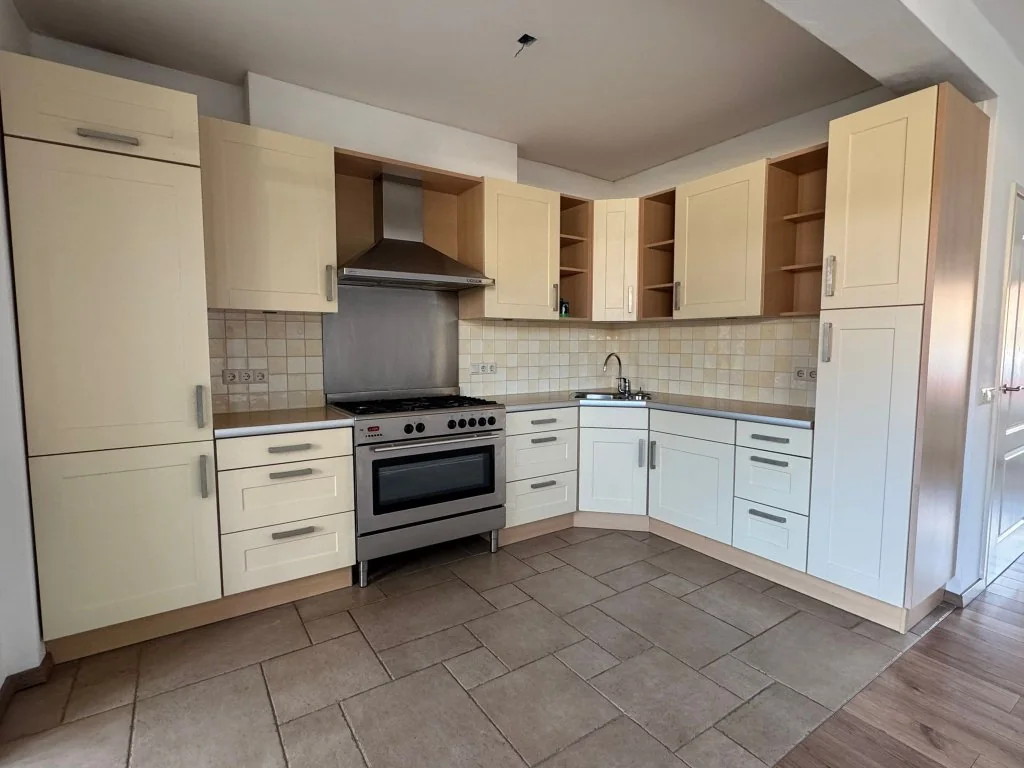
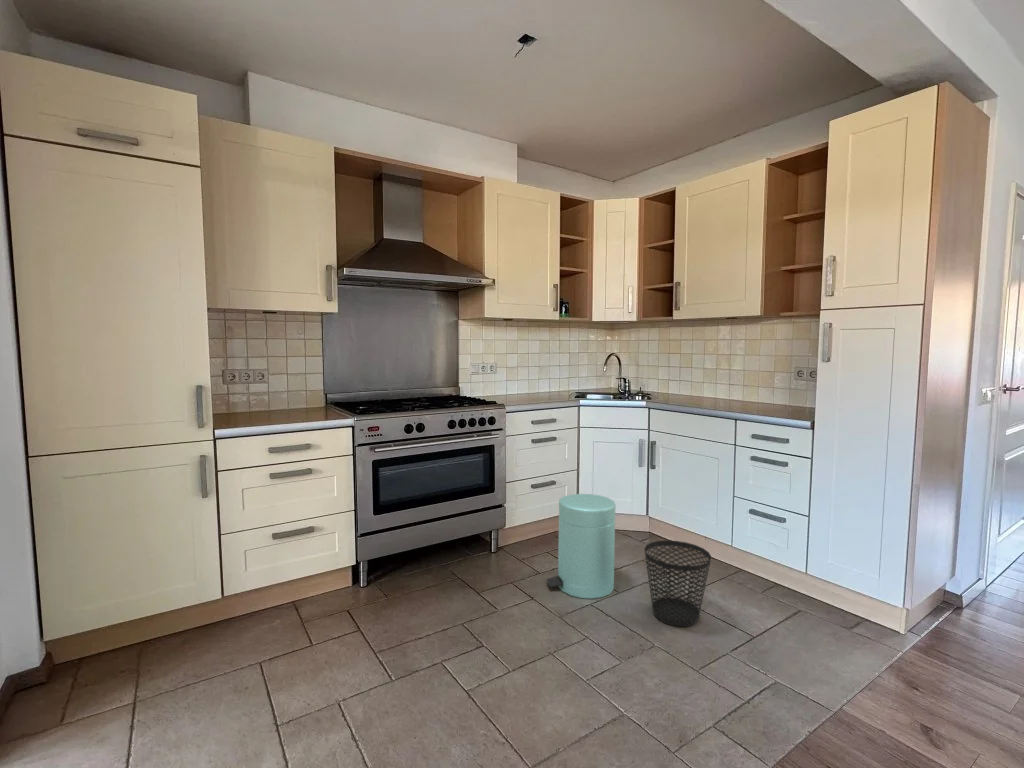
+ trash can [546,493,616,600]
+ wastebasket [643,539,712,627]
